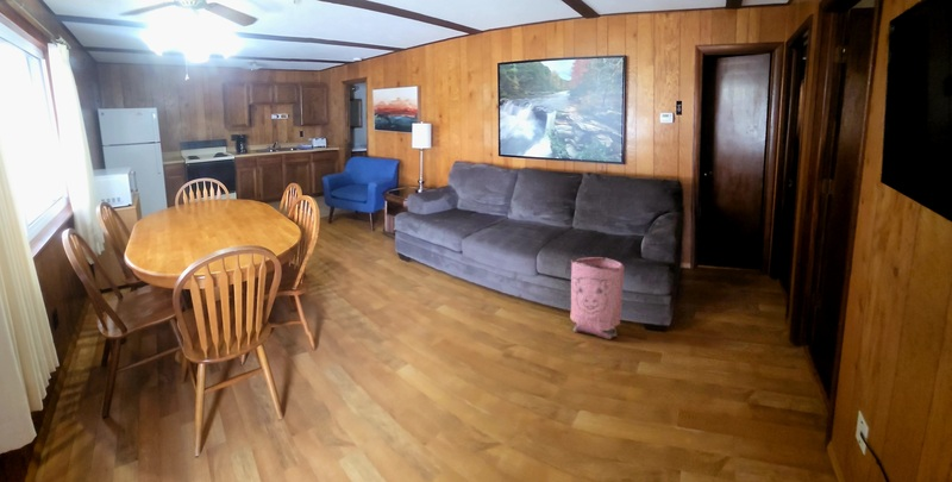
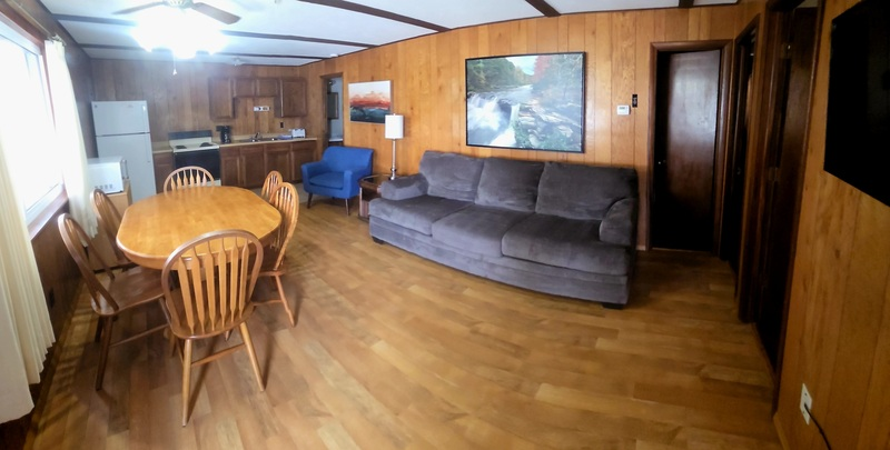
- bag [569,256,626,340]
